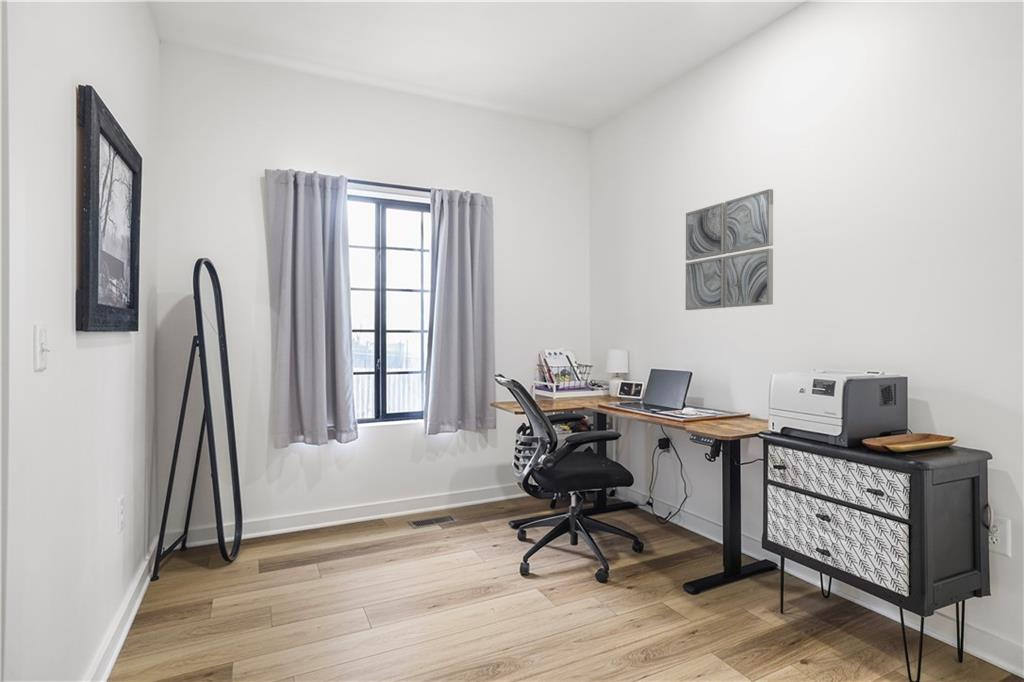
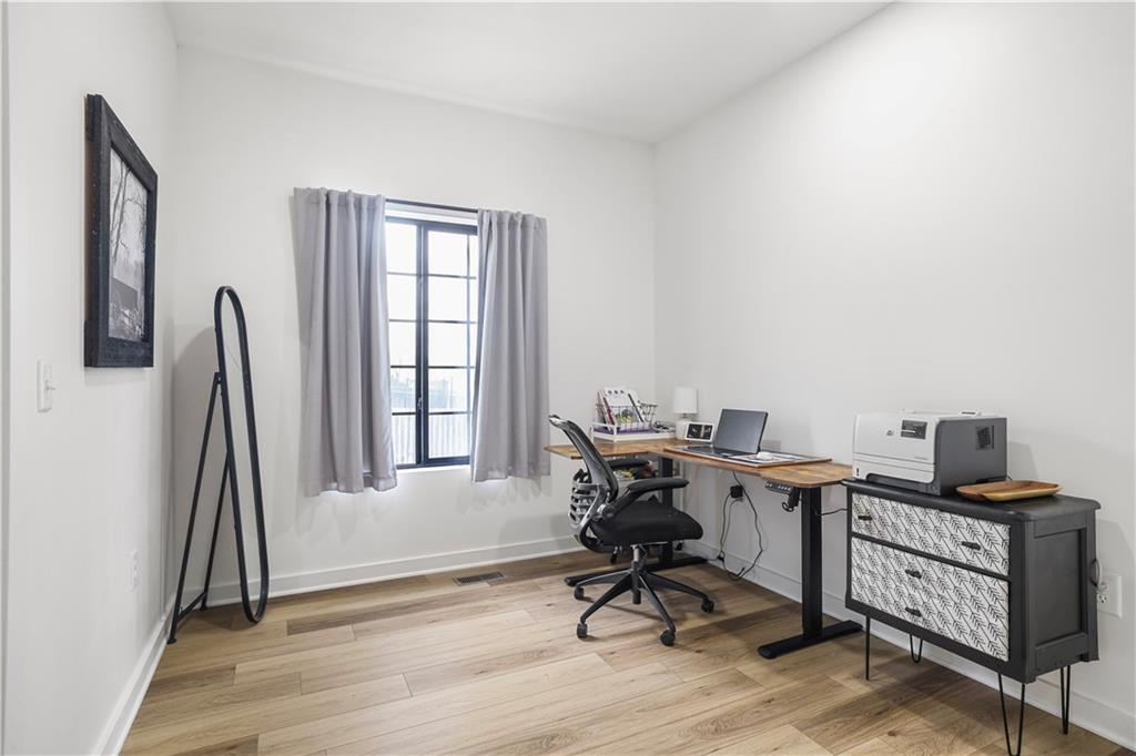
- wall art [685,188,774,311]
